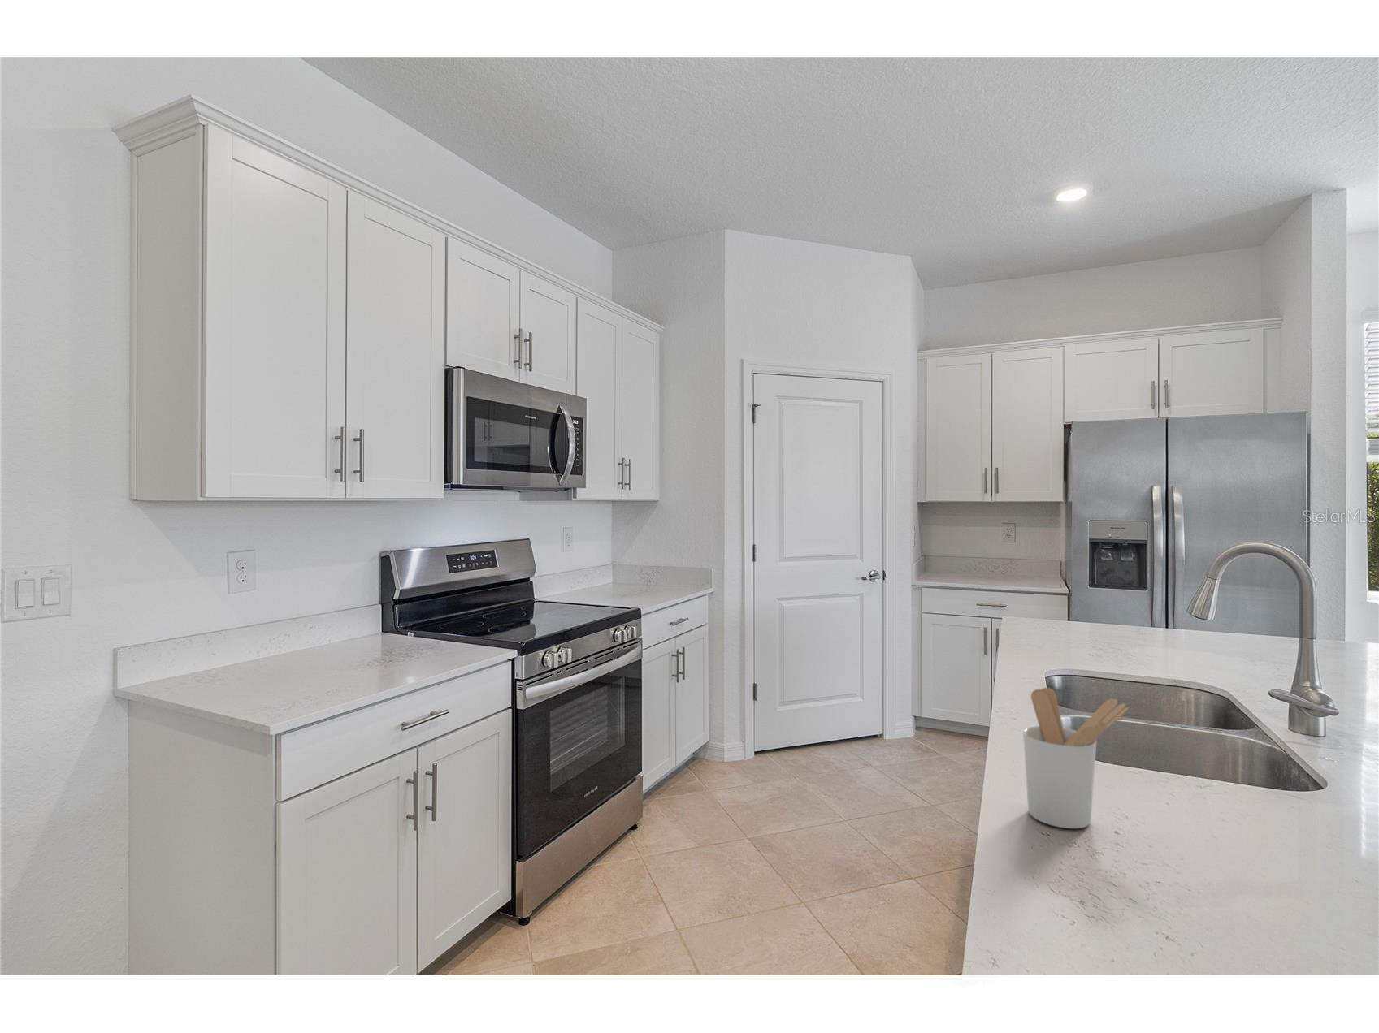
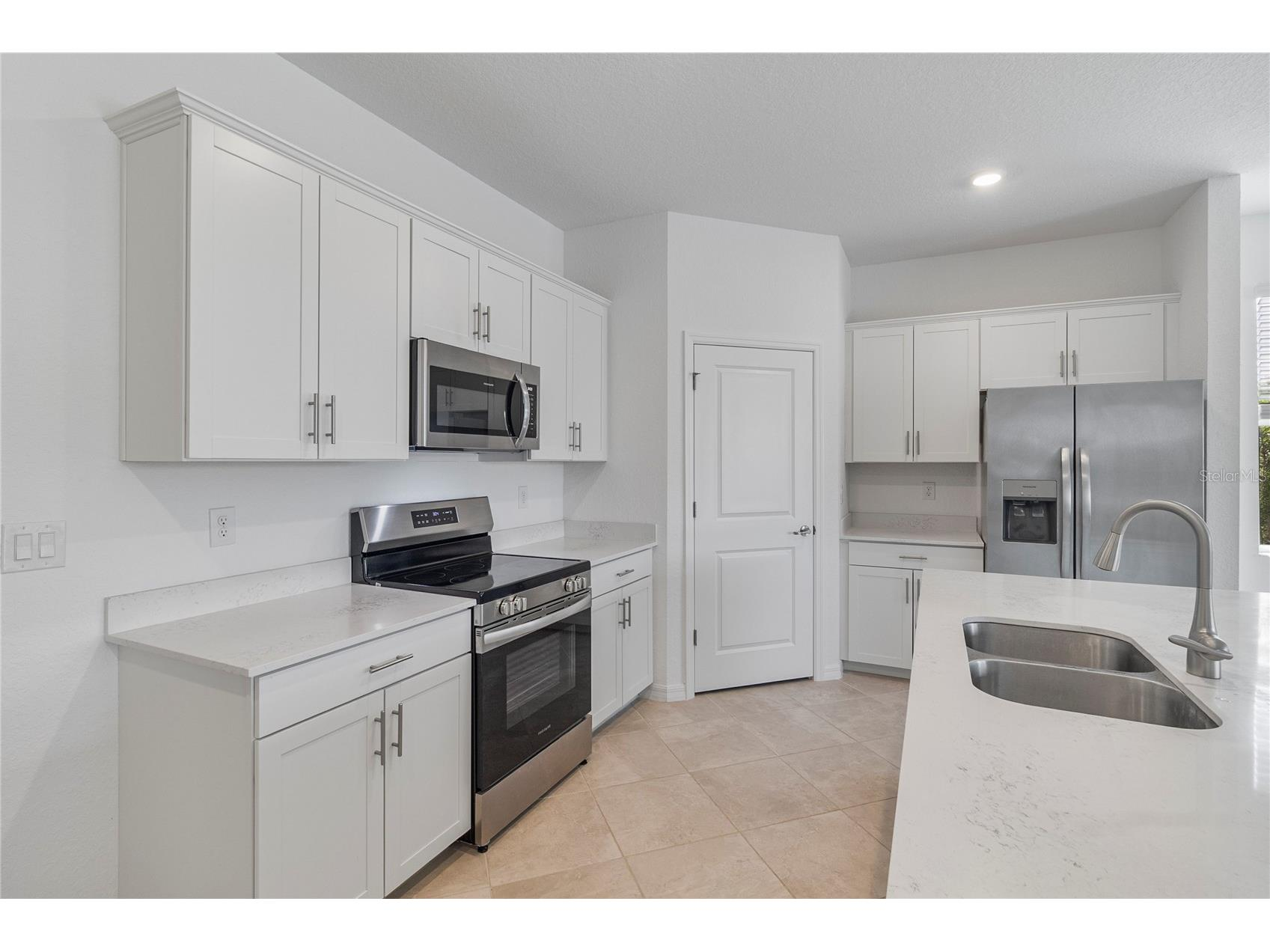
- utensil holder [1022,686,1128,829]
